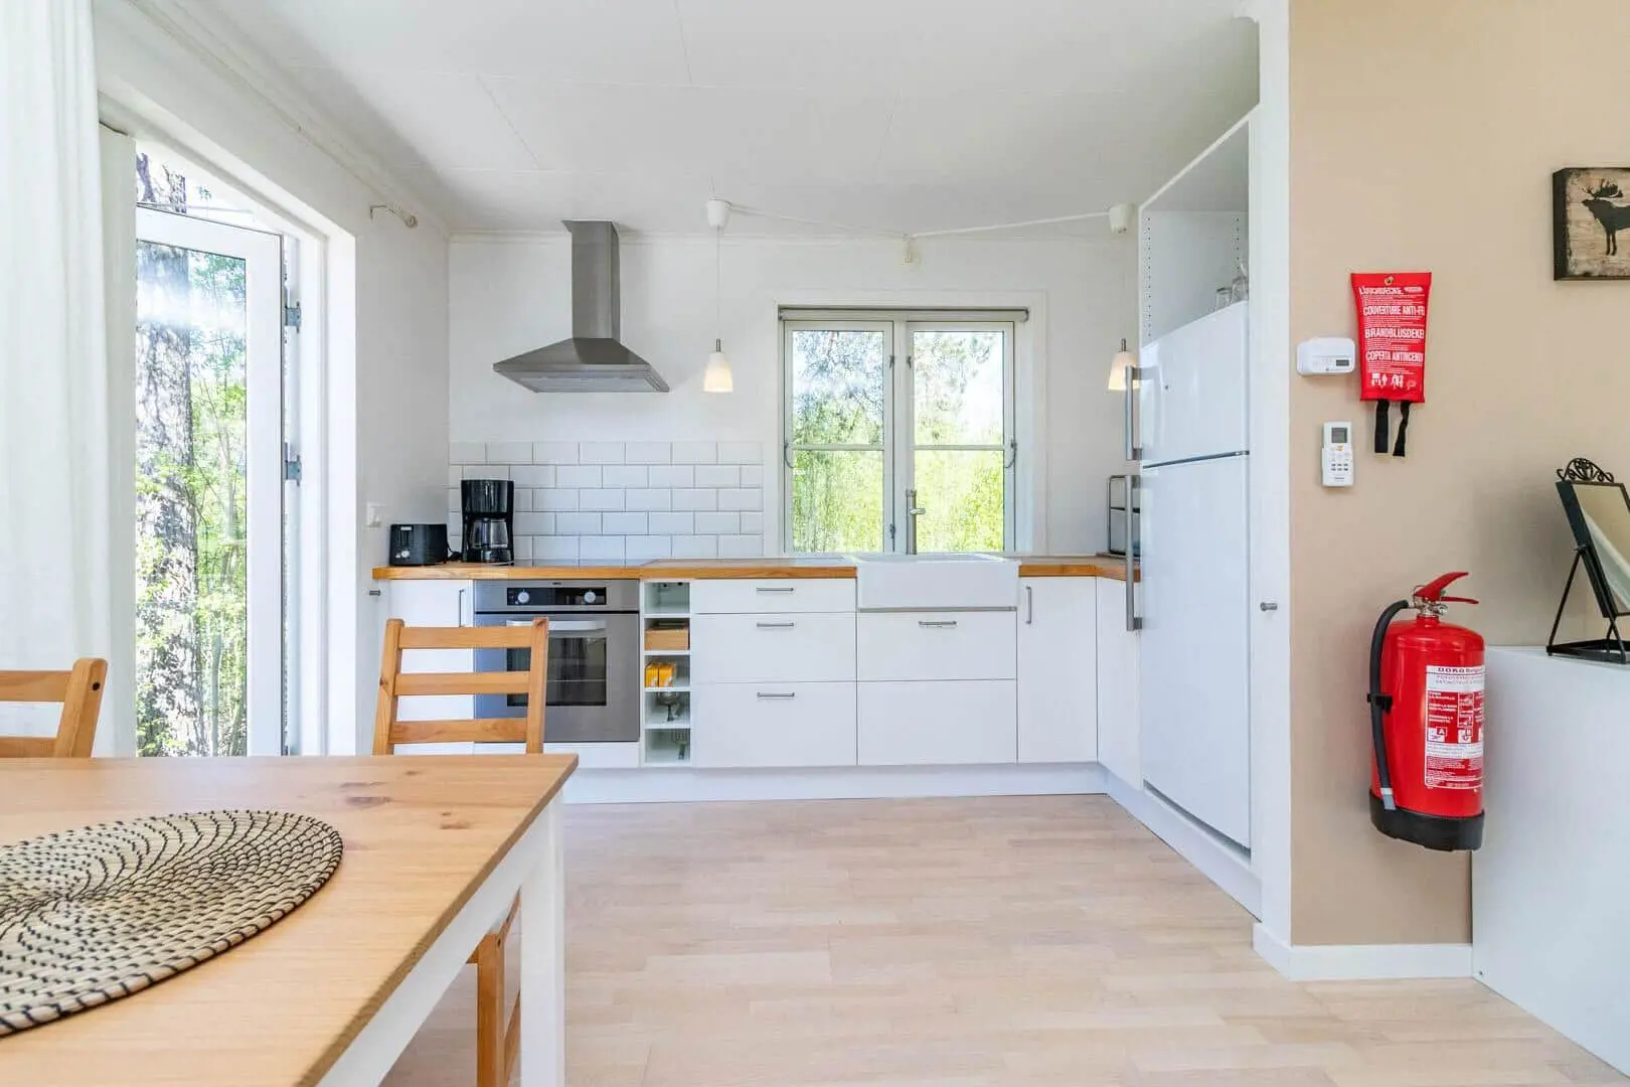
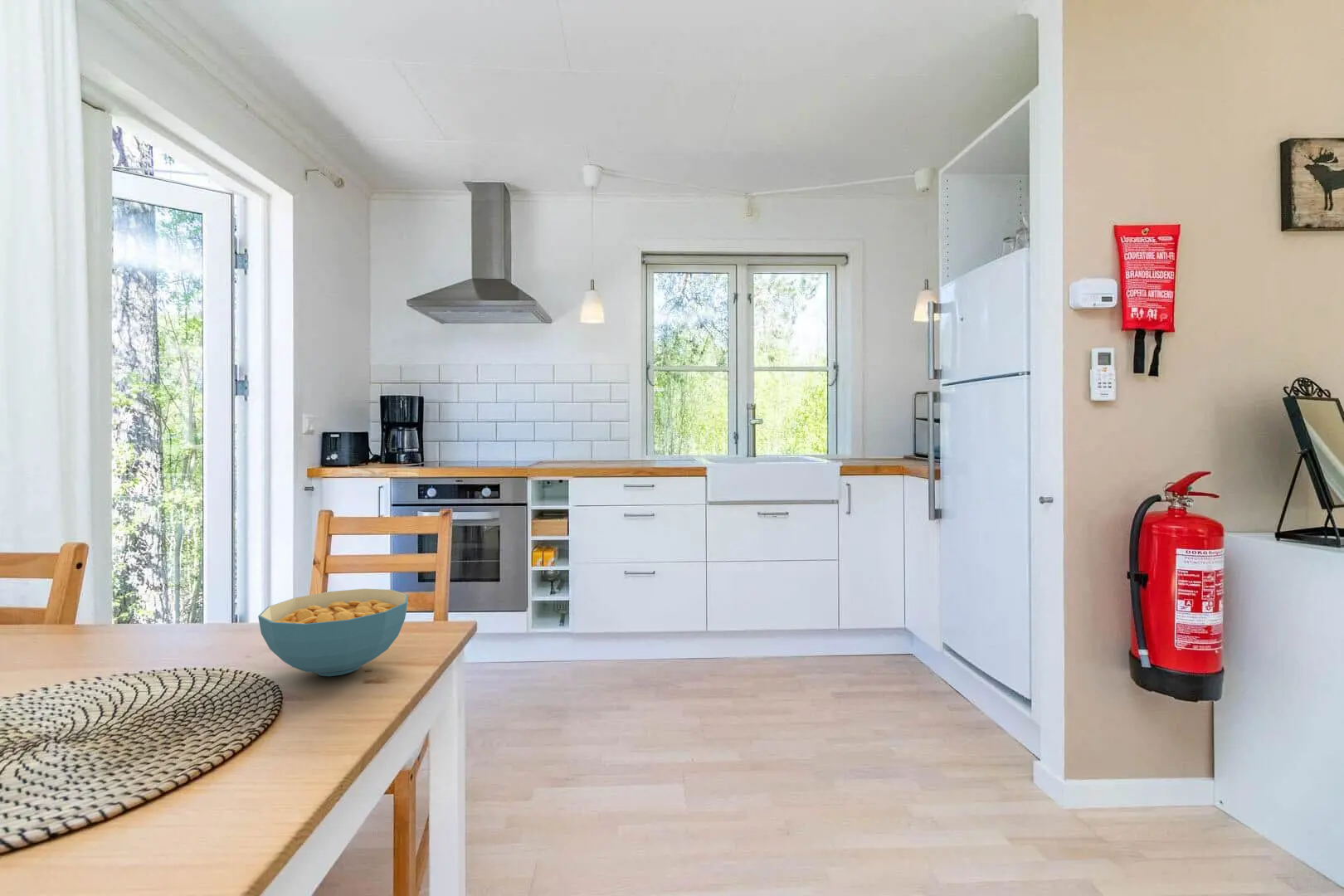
+ cereal bowl [257,588,409,677]
